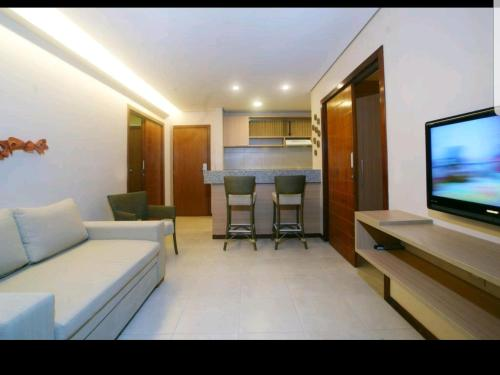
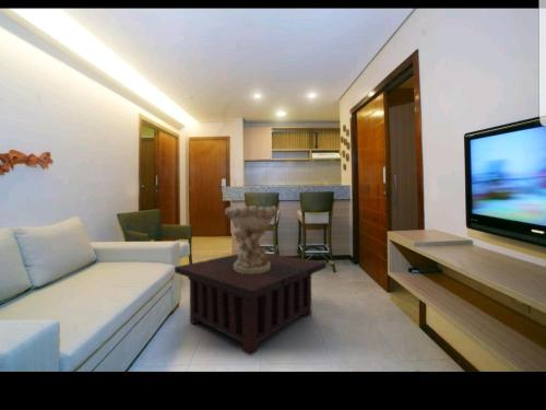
+ decorative bowl [224,204,278,273]
+ coffee table [174,251,328,356]
